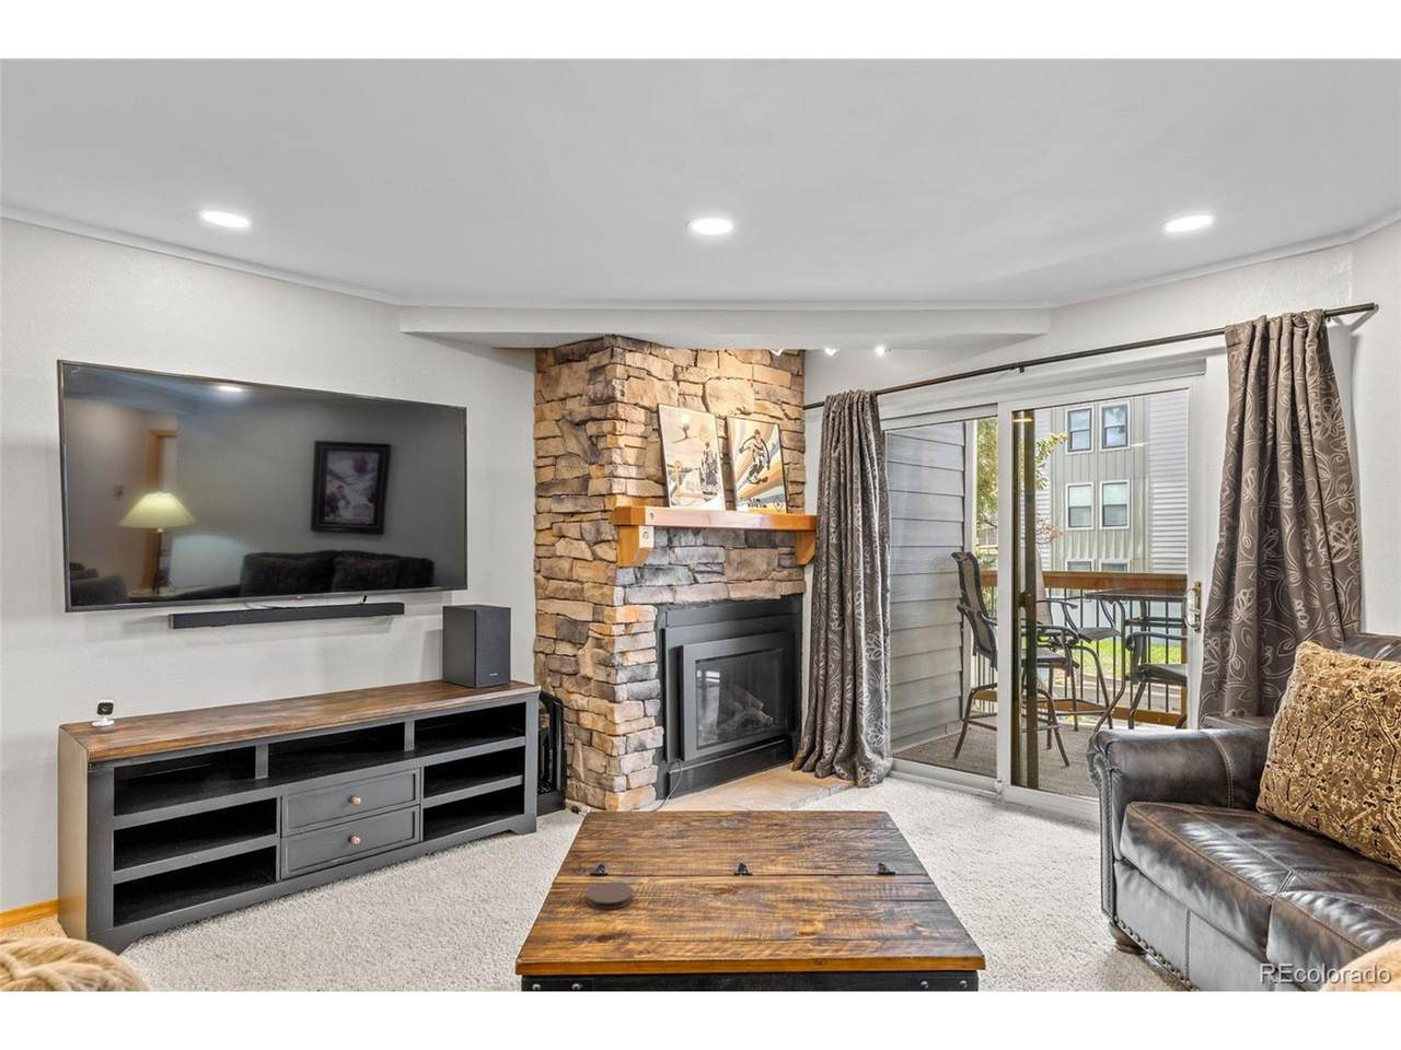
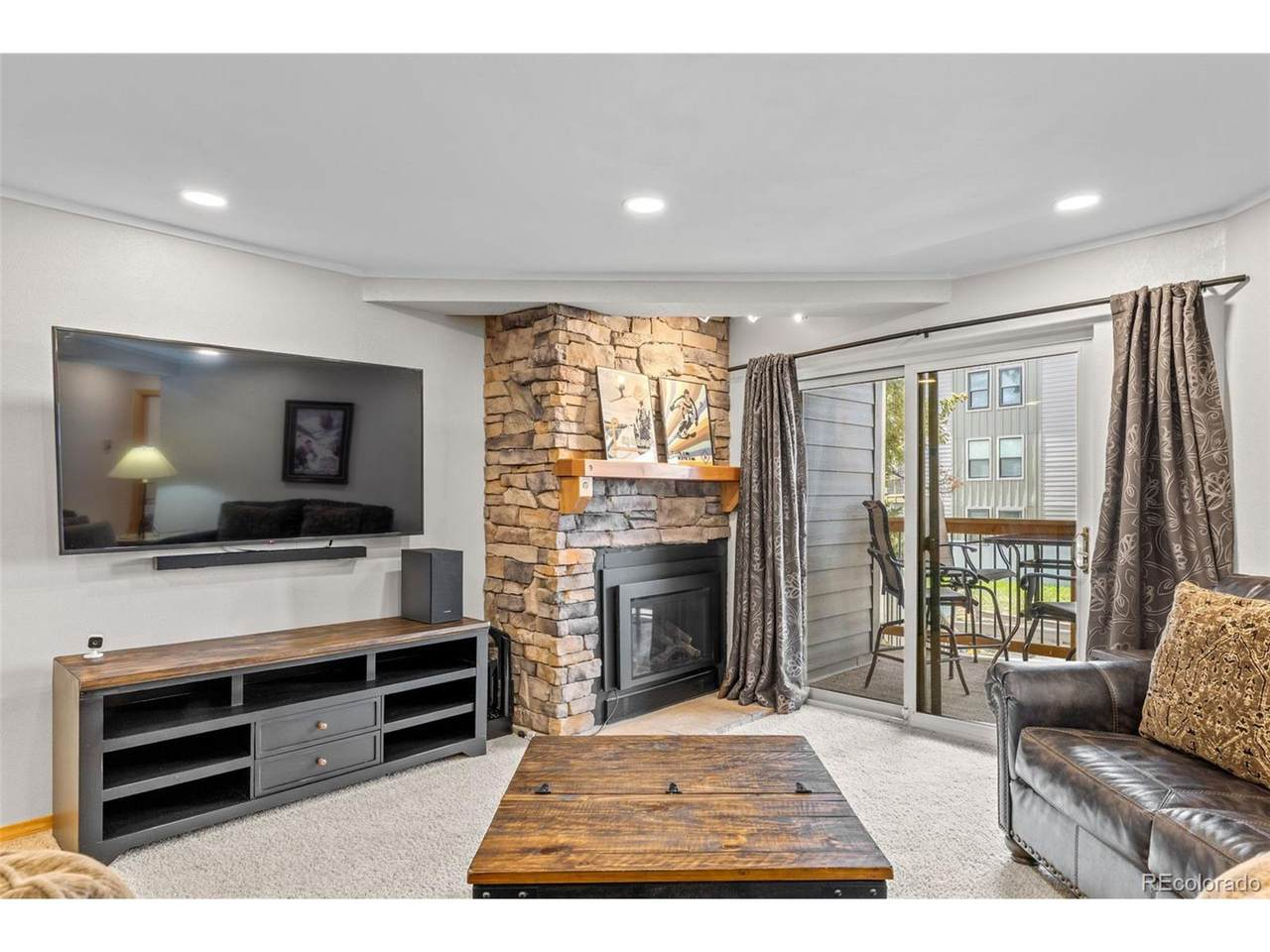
- coaster [586,881,634,910]
